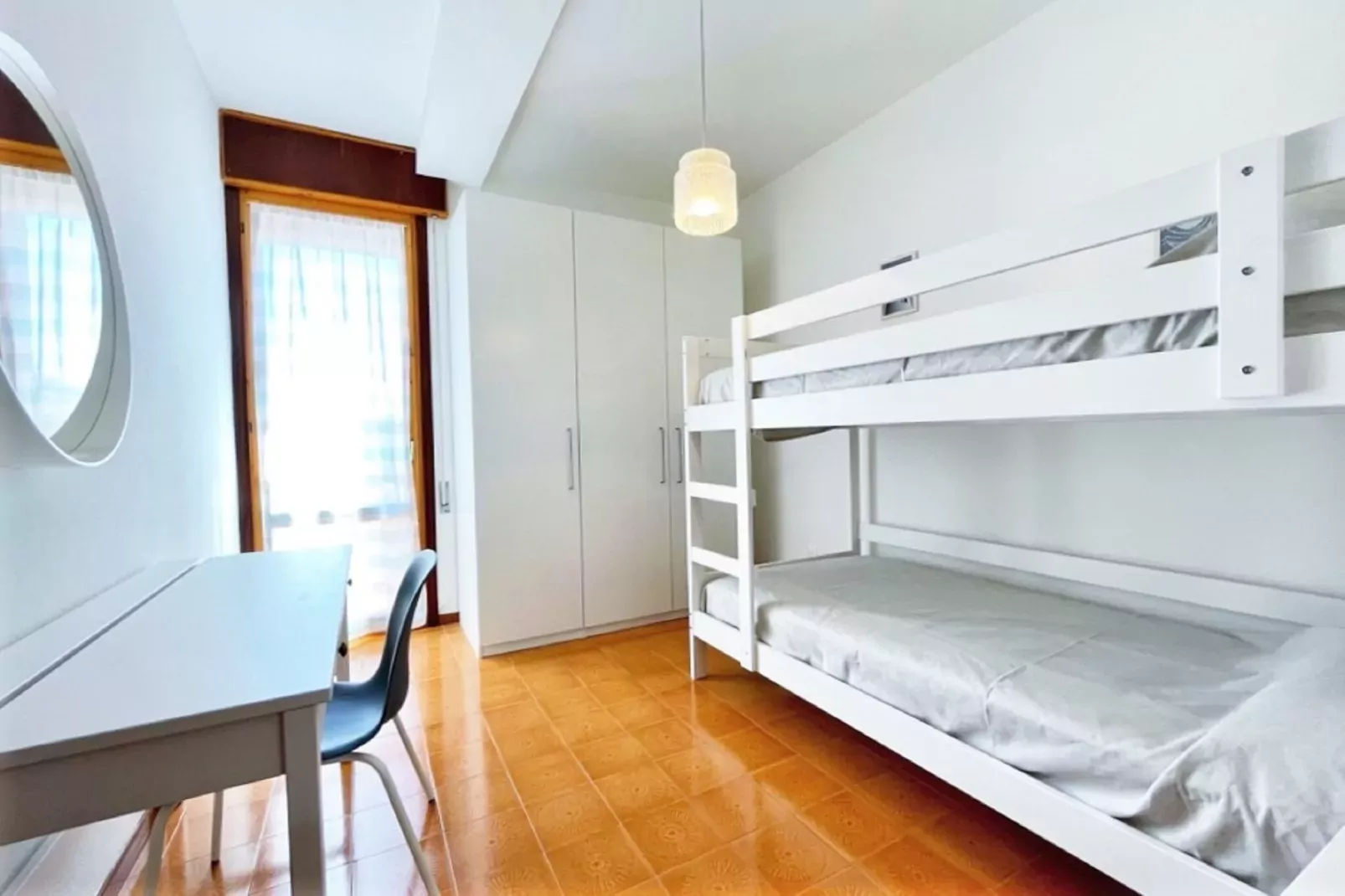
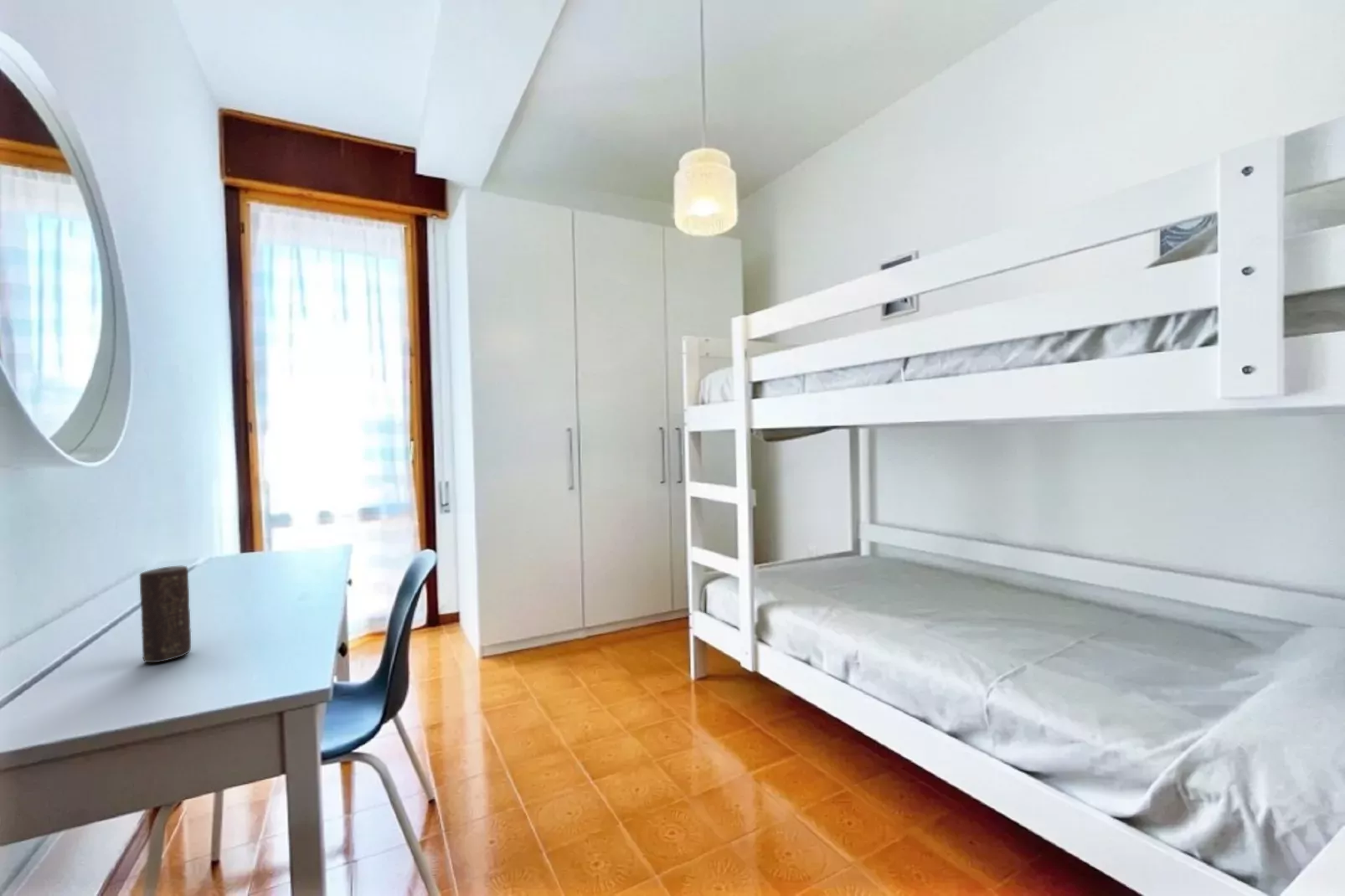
+ candle [139,565,192,663]
